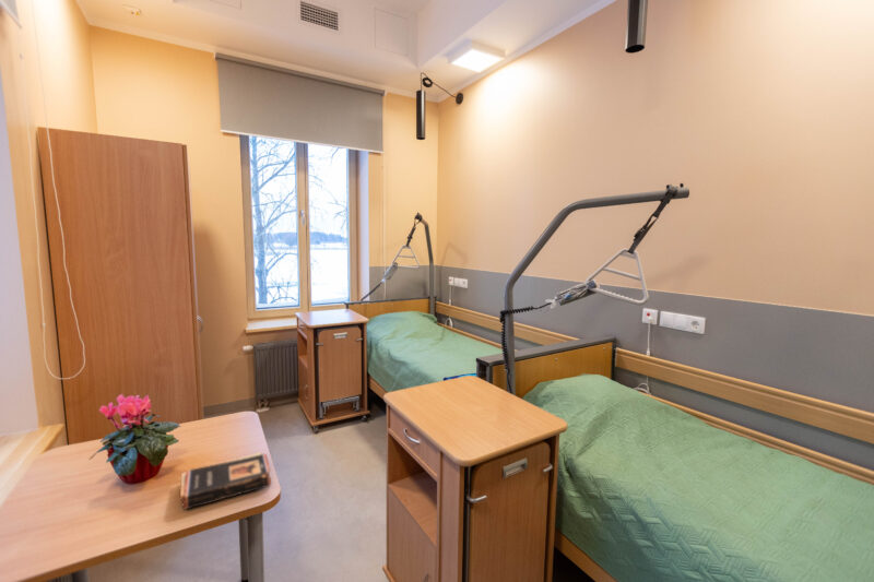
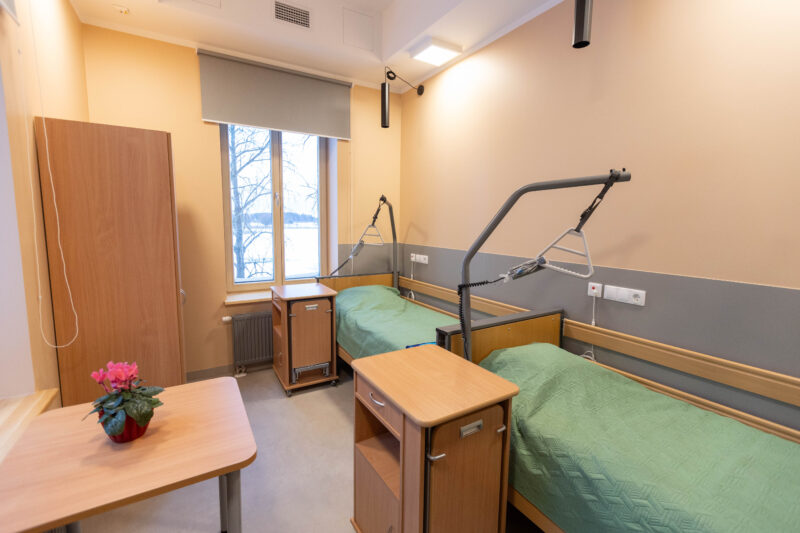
- book [179,451,272,511]
